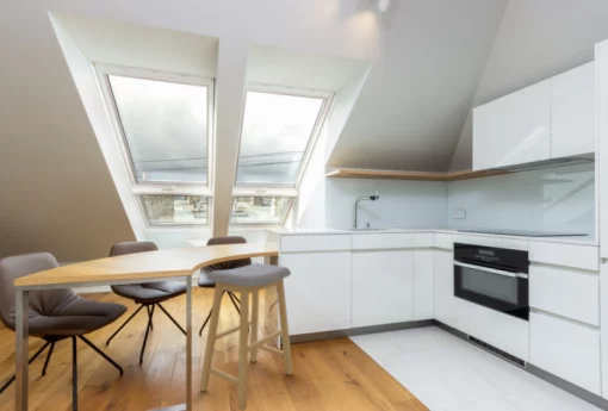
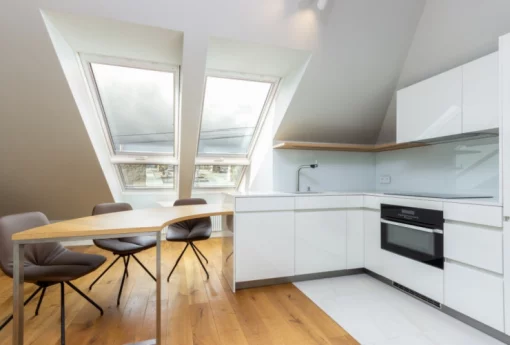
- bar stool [198,262,294,411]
